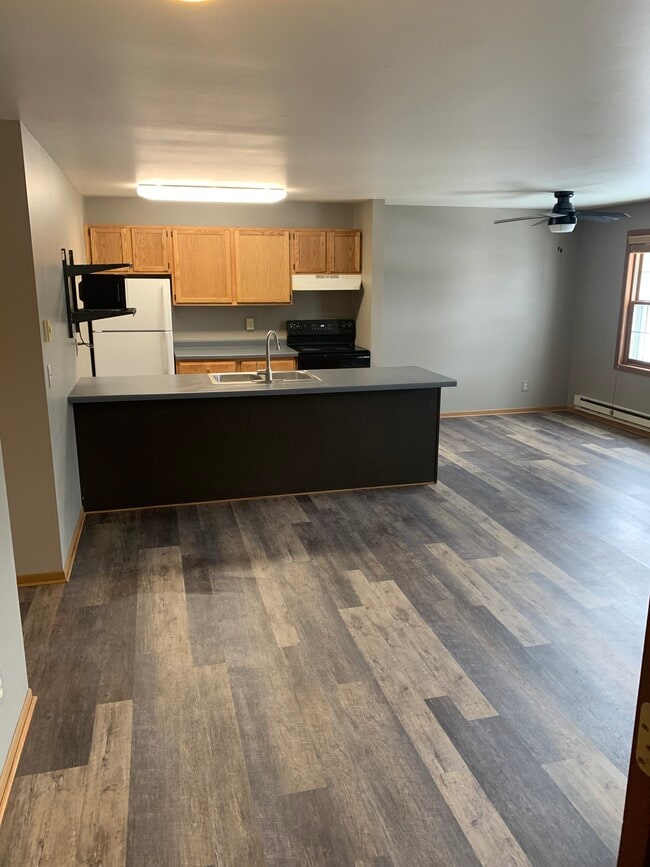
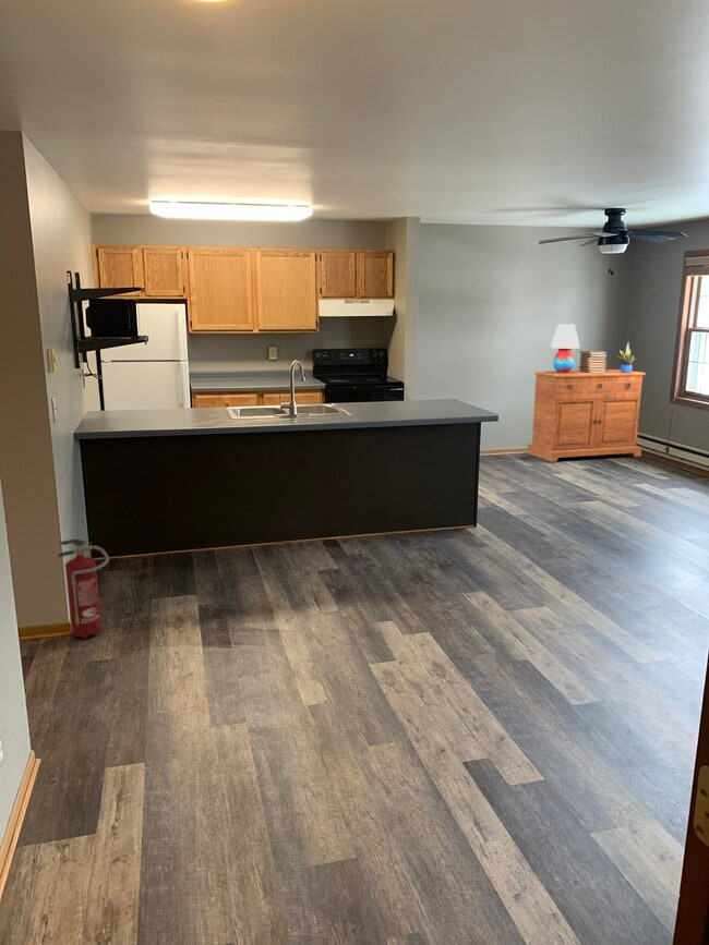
+ table lamp [549,323,581,373]
+ fire extinguisher [57,537,110,640]
+ potted plant [616,341,636,373]
+ book stack [578,350,609,373]
+ sideboard [527,368,647,463]
